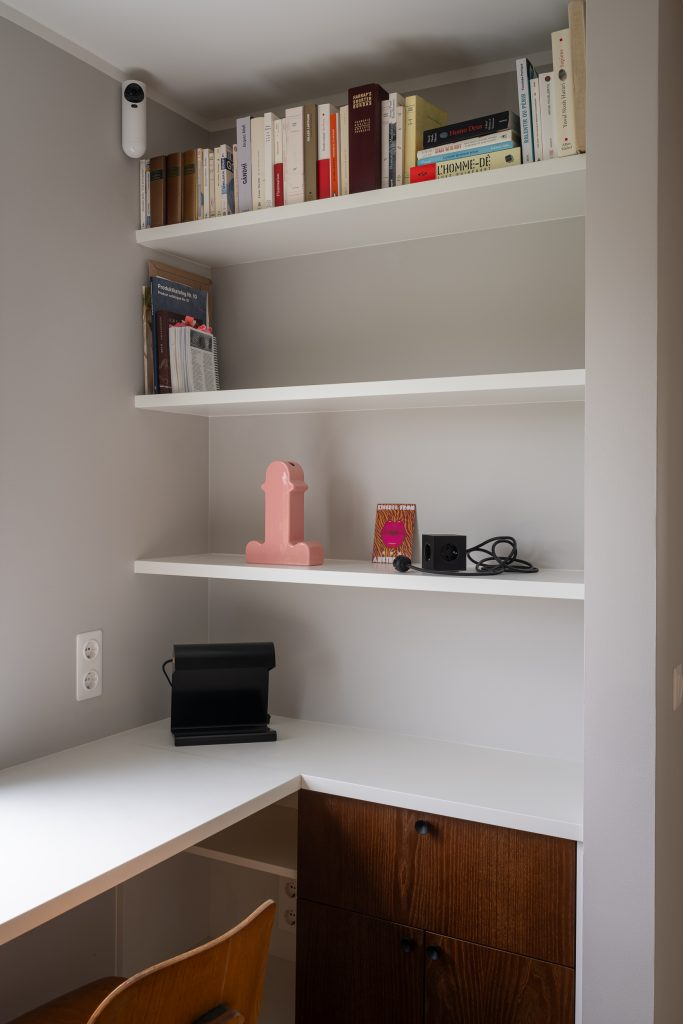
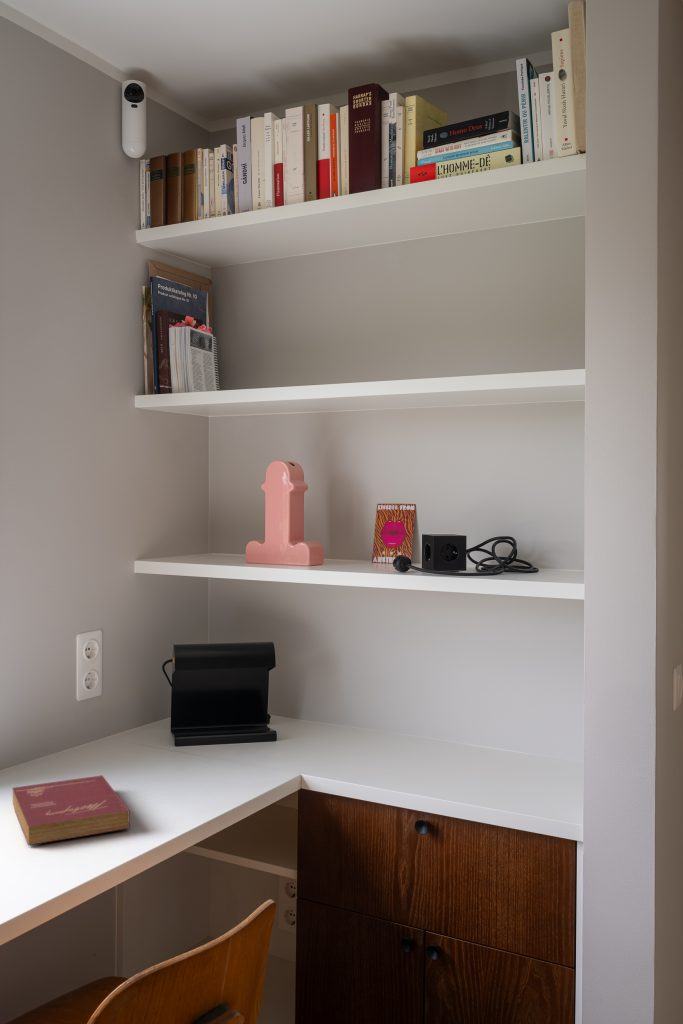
+ book [11,774,130,846]
